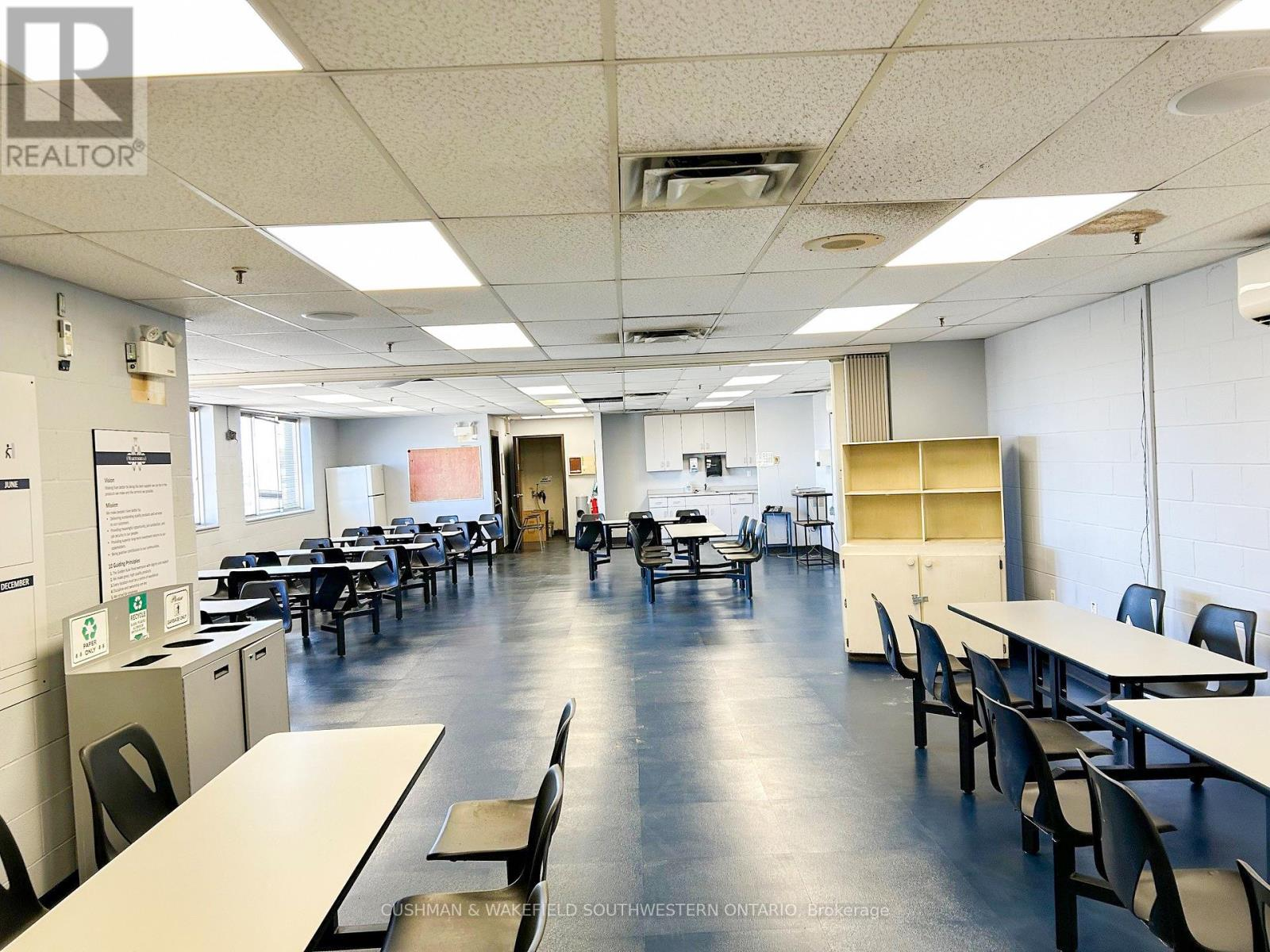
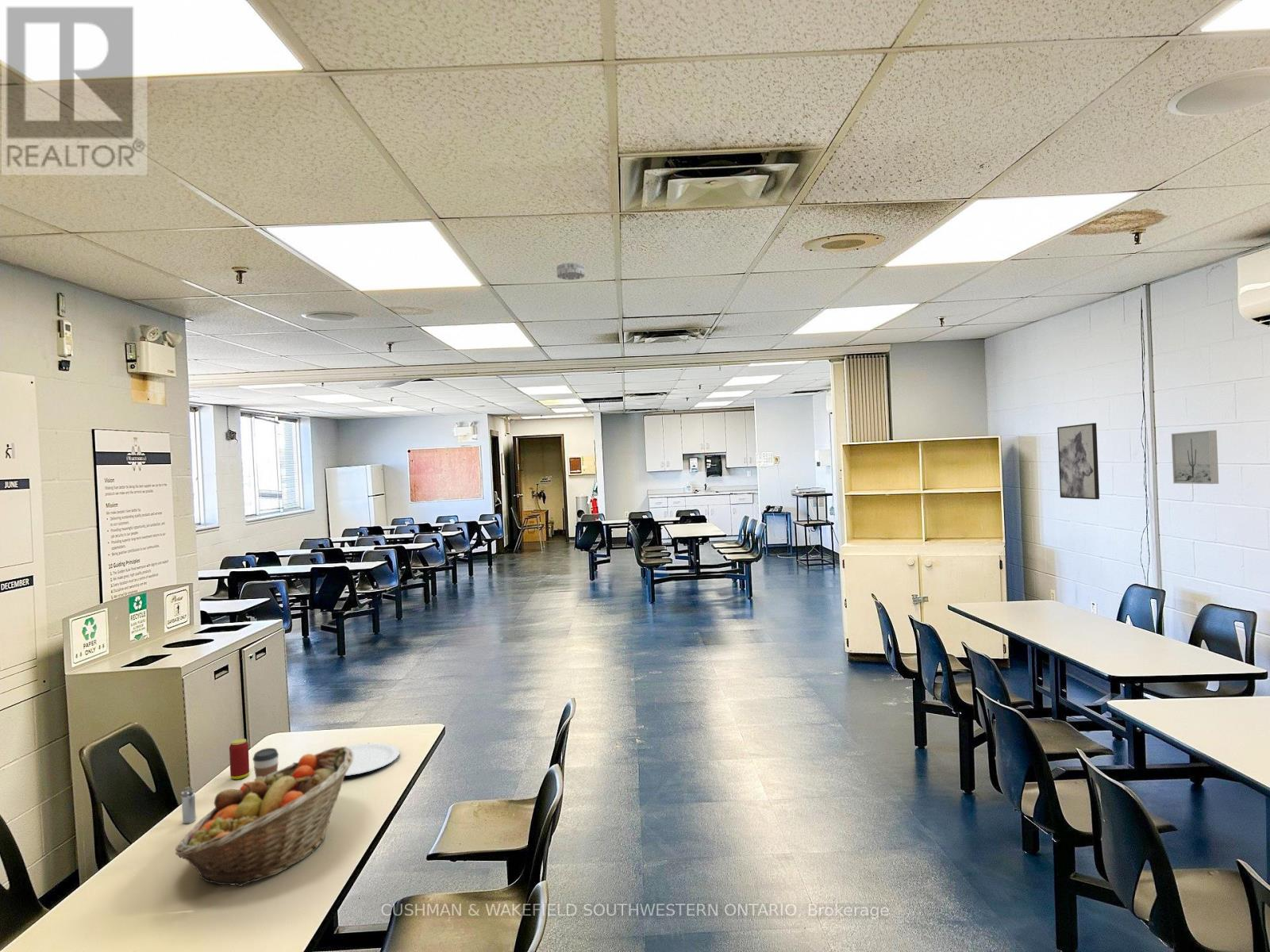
+ wall art [1056,422,1100,500]
+ smoke detector [556,262,586,281]
+ shaker [180,785,197,824]
+ plate [344,742,400,777]
+ fruit basket [175,746,353,887]
+ wall art [1171,429,1219,485]
+ beverage can [229,738,250,780]
+ coffee cup [252,747,279,778]
